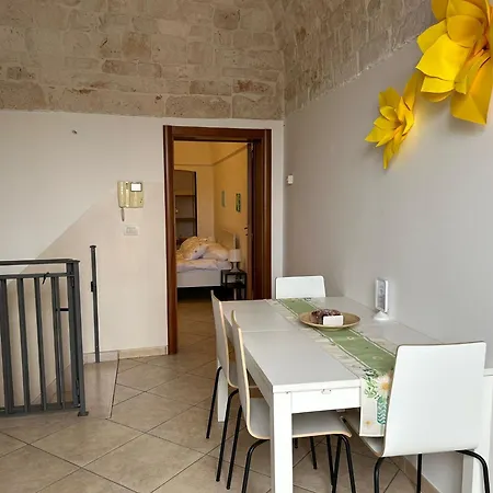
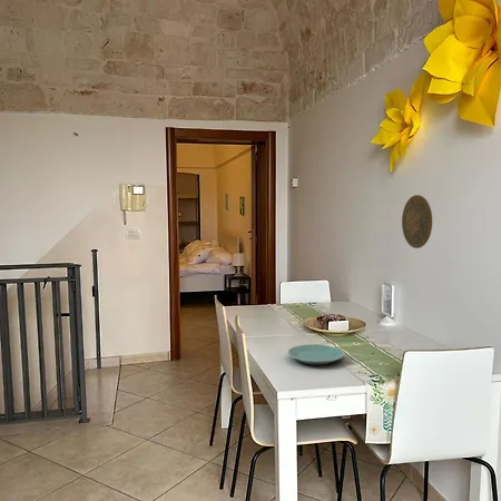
+ decorative plate [401,194,433,249]
+ plate [286,343,345,365]
